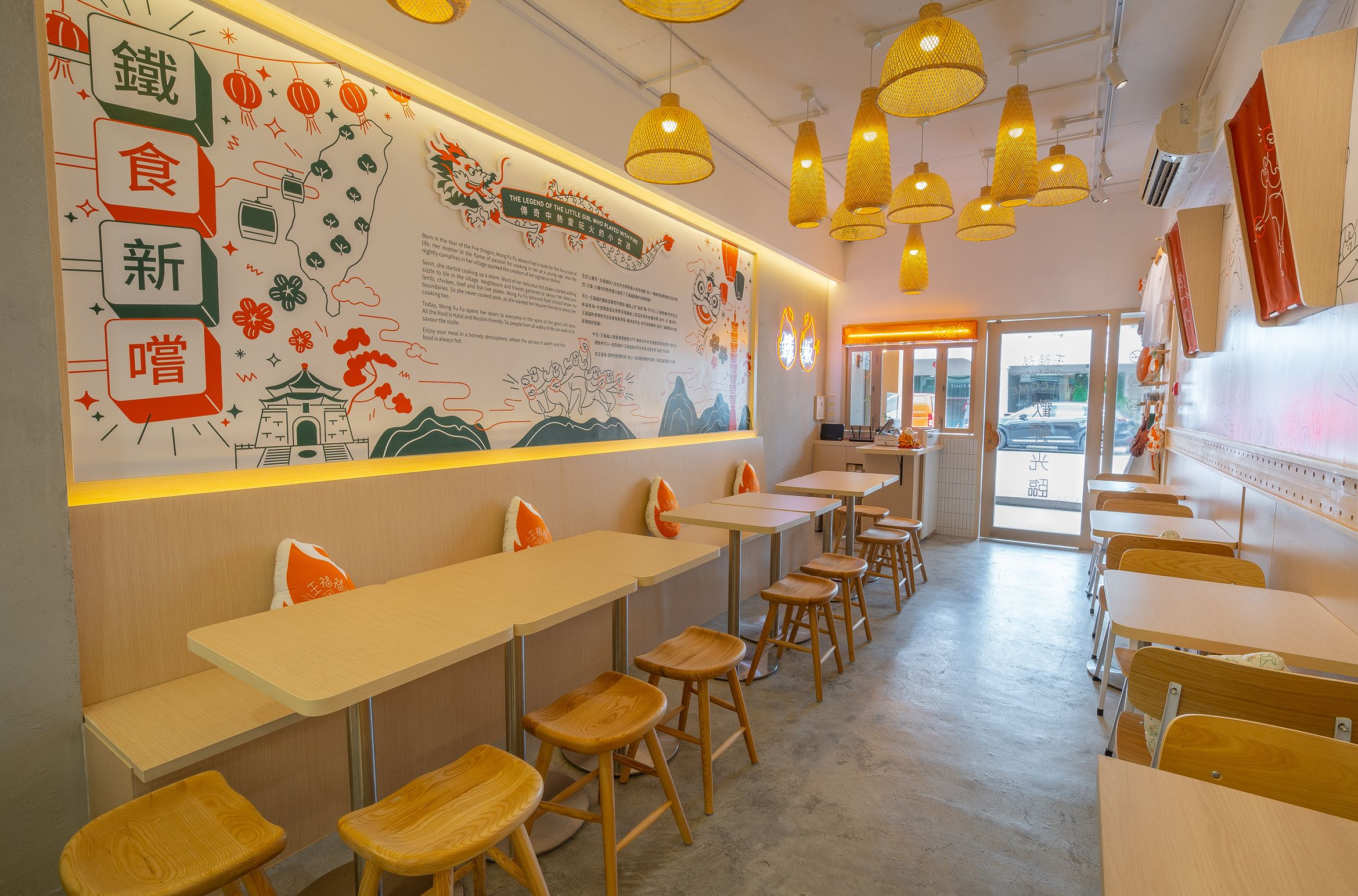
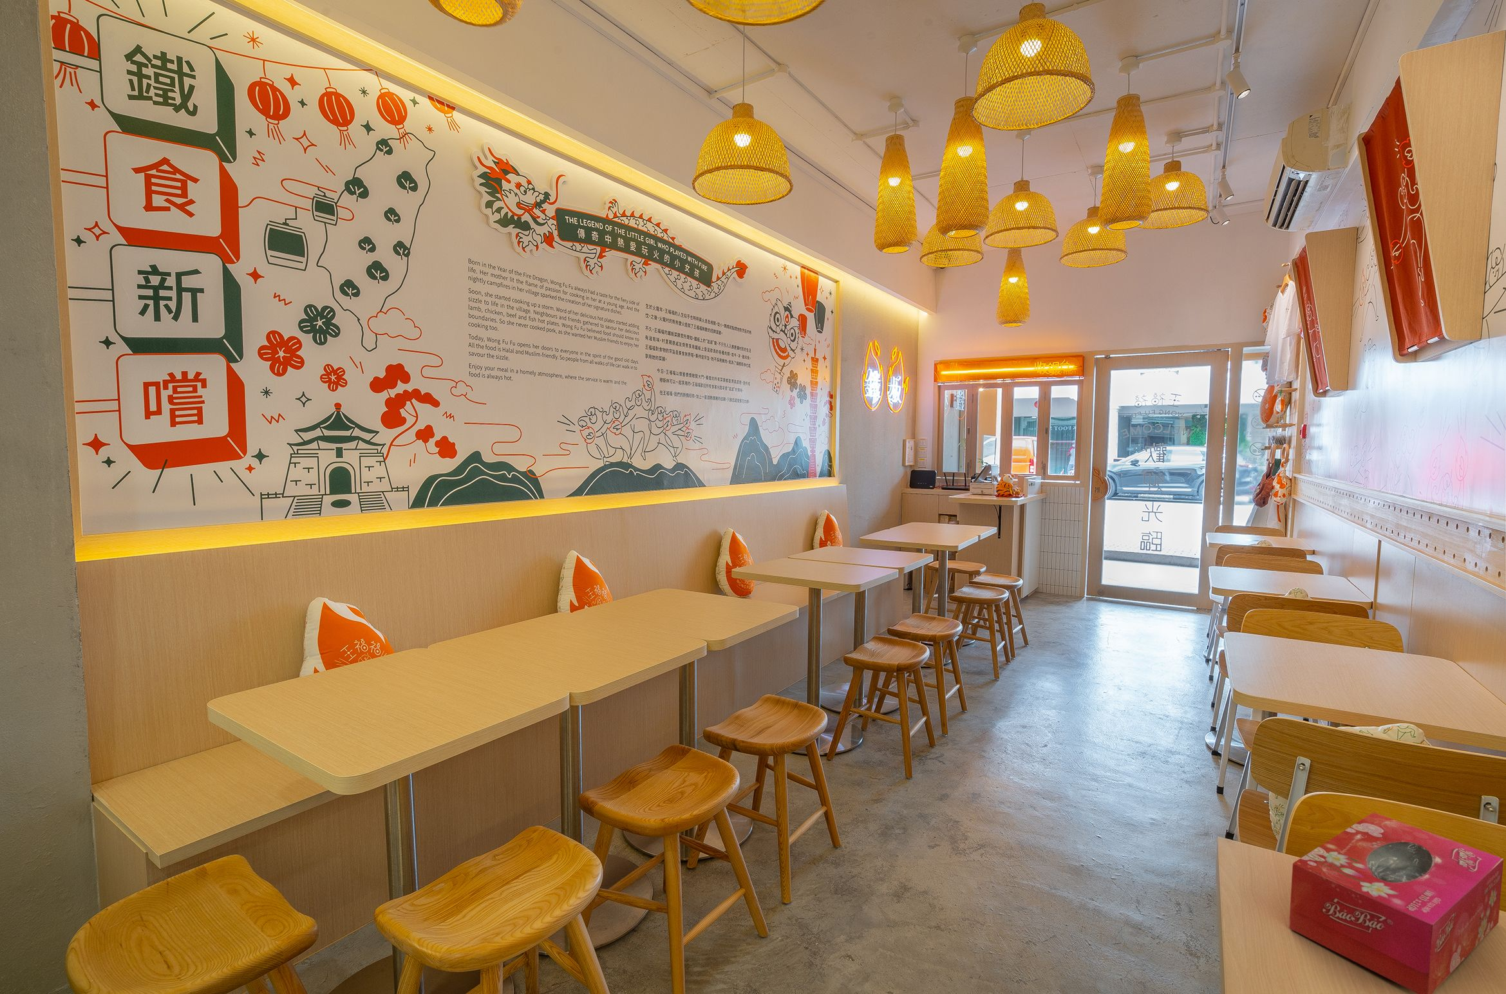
+ tissue box [1289,812,1504,994]
